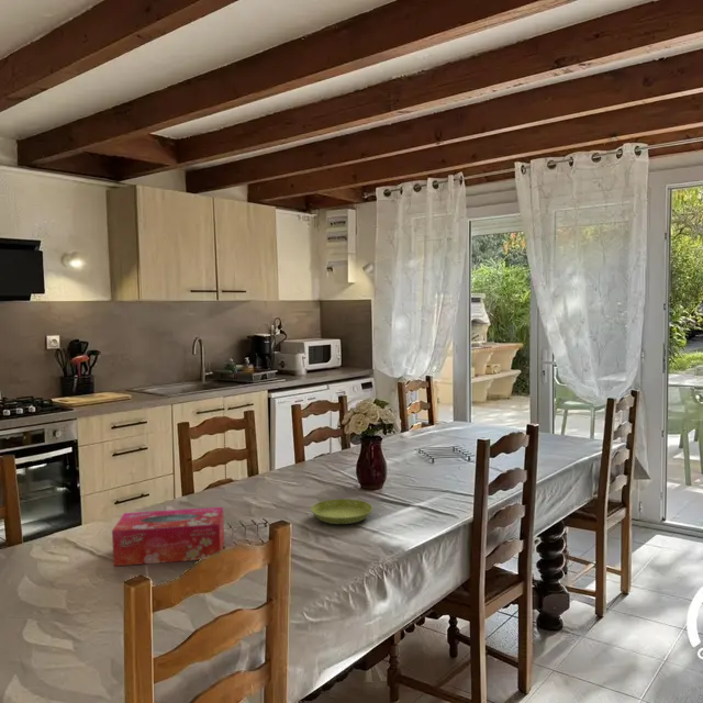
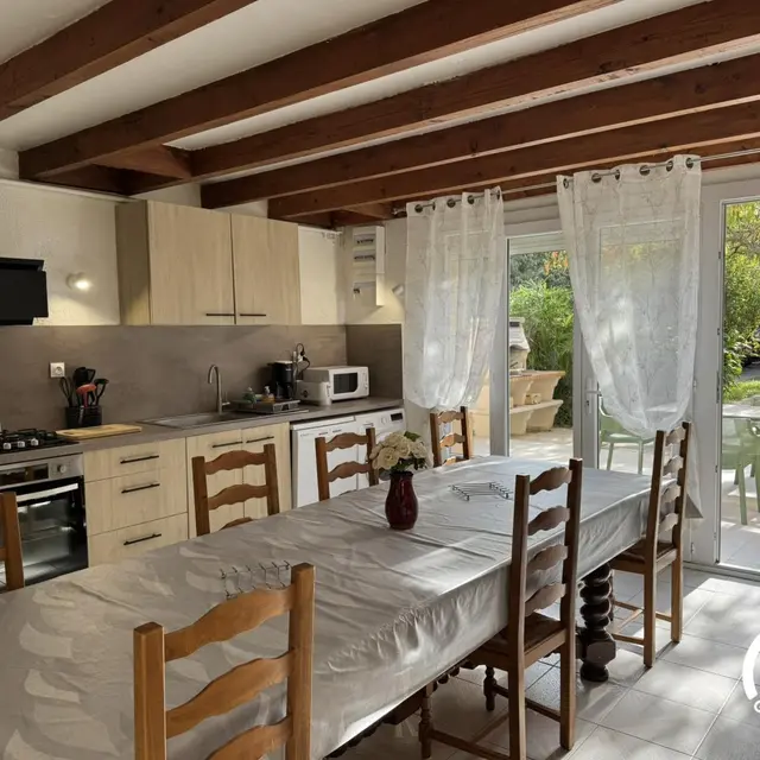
- tissue box [111,506,225,567]
- saucer [310,498,373,525]
